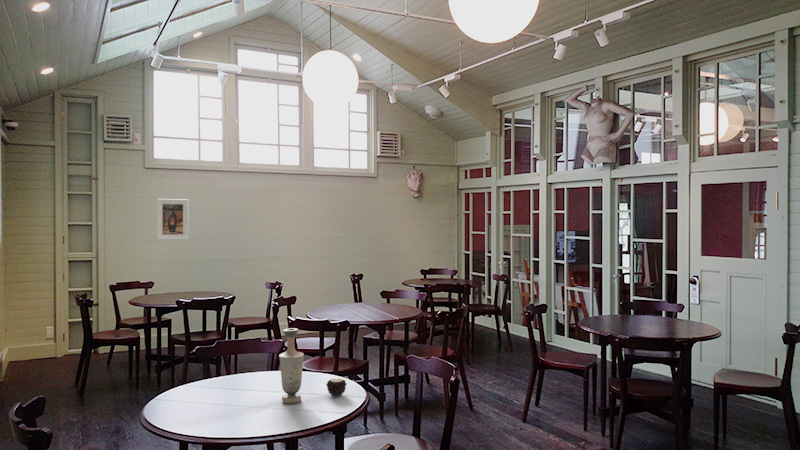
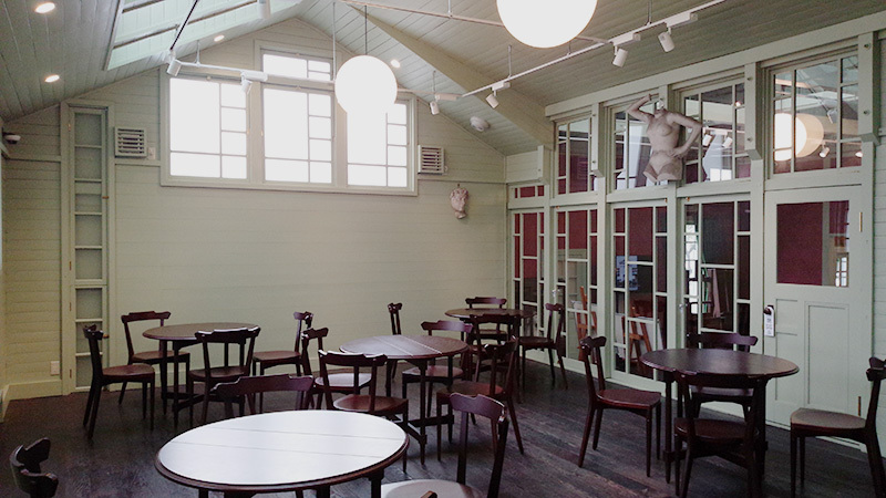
- candle [325,376,348,398]
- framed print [156,198,189,241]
- vase [278,327,305,404]
